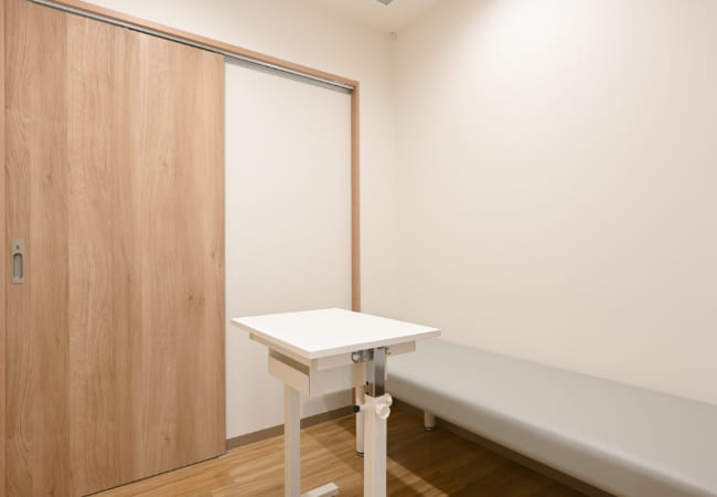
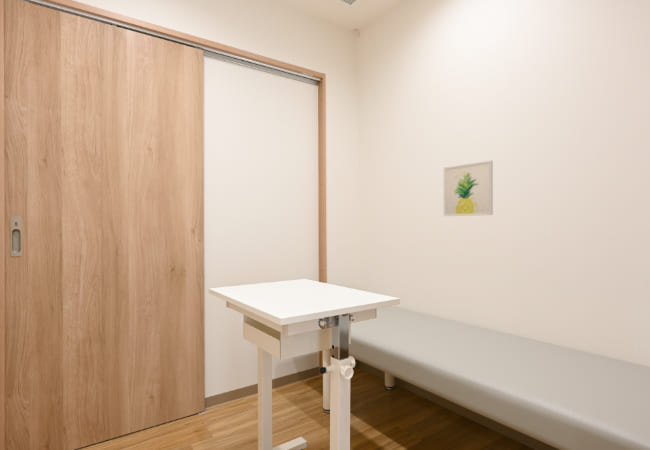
+ wall art [443,159,494,217]
